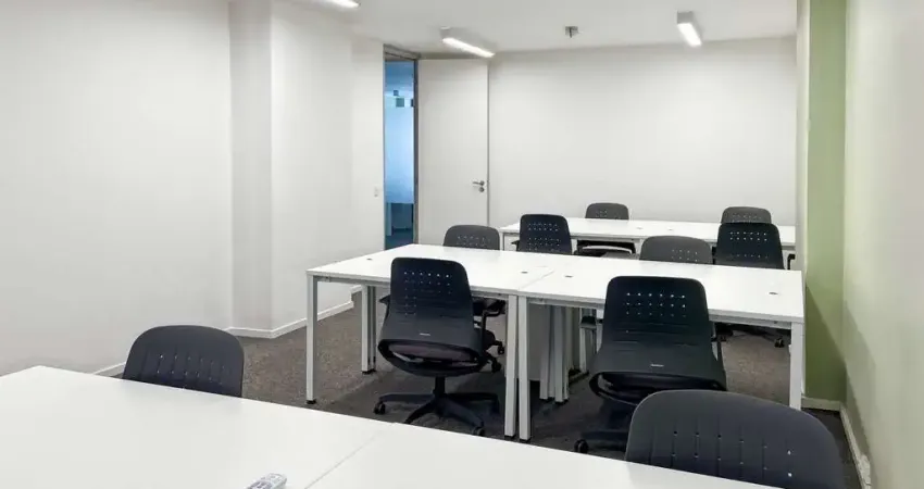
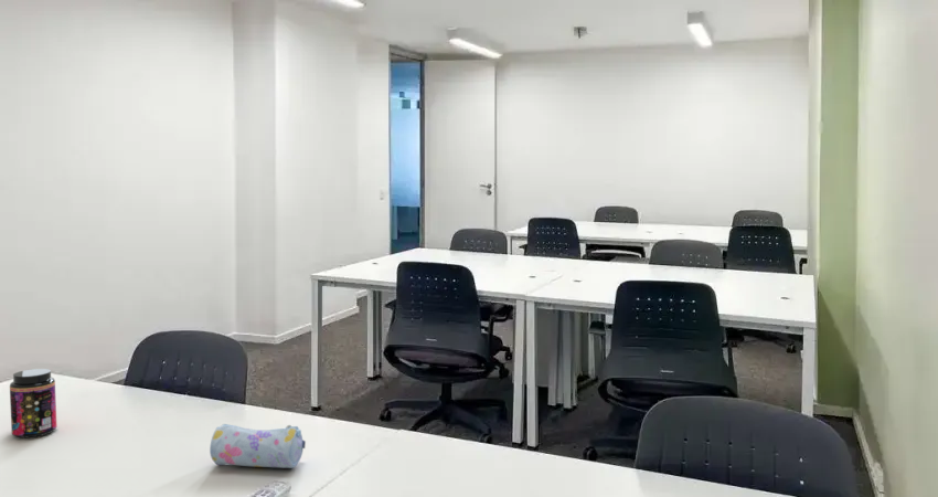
+ jar [9,368,57,438]
+ pencil case [209,423,307,469]
